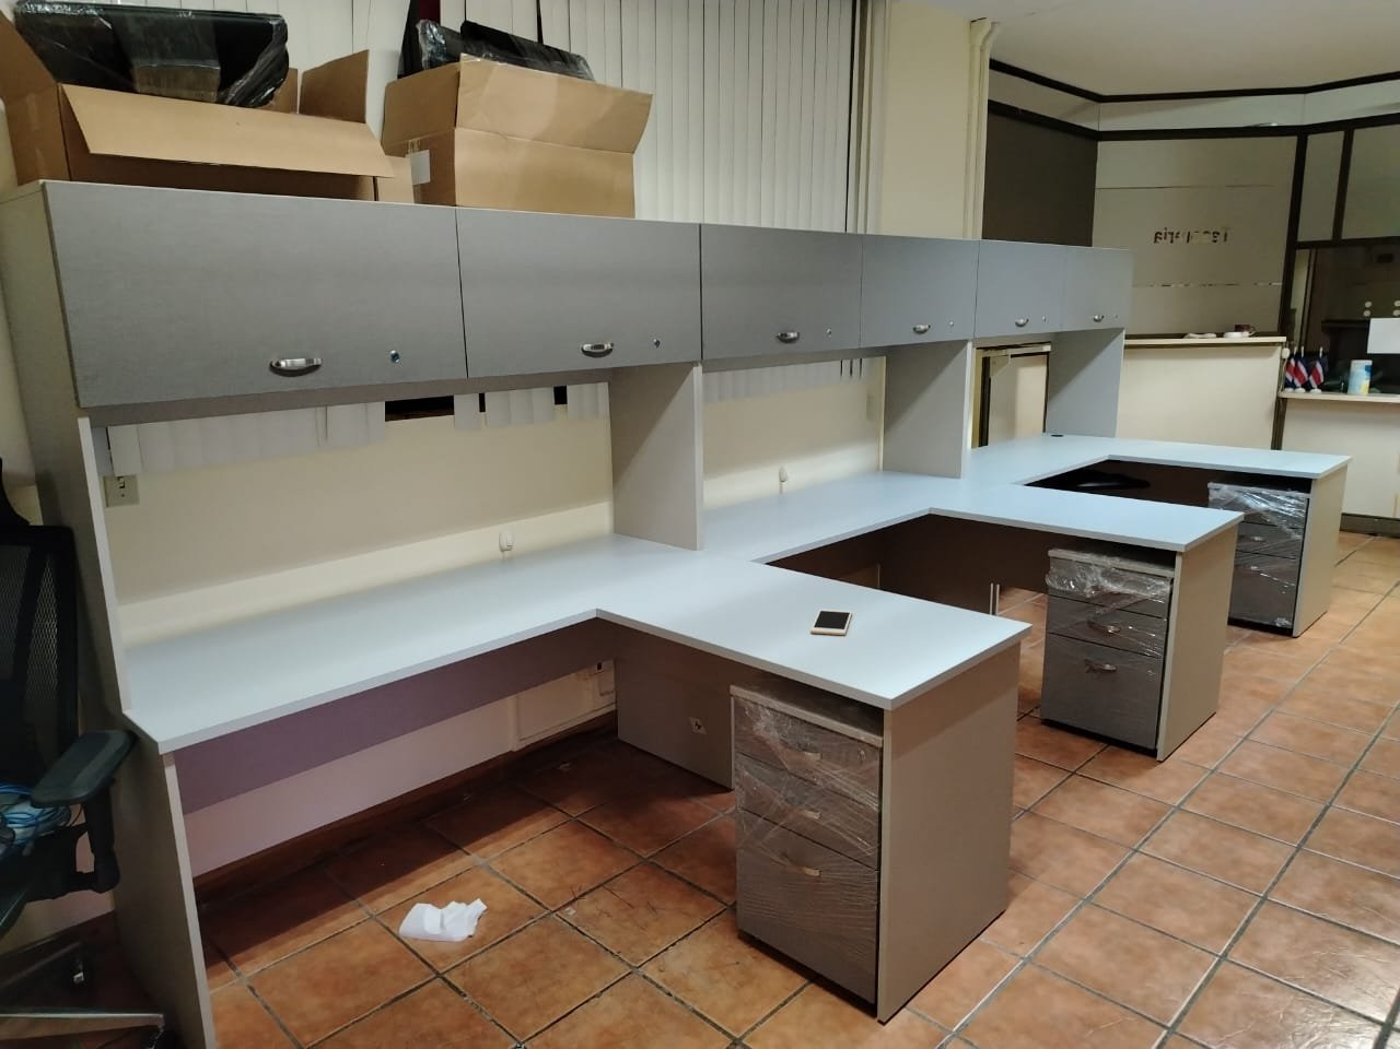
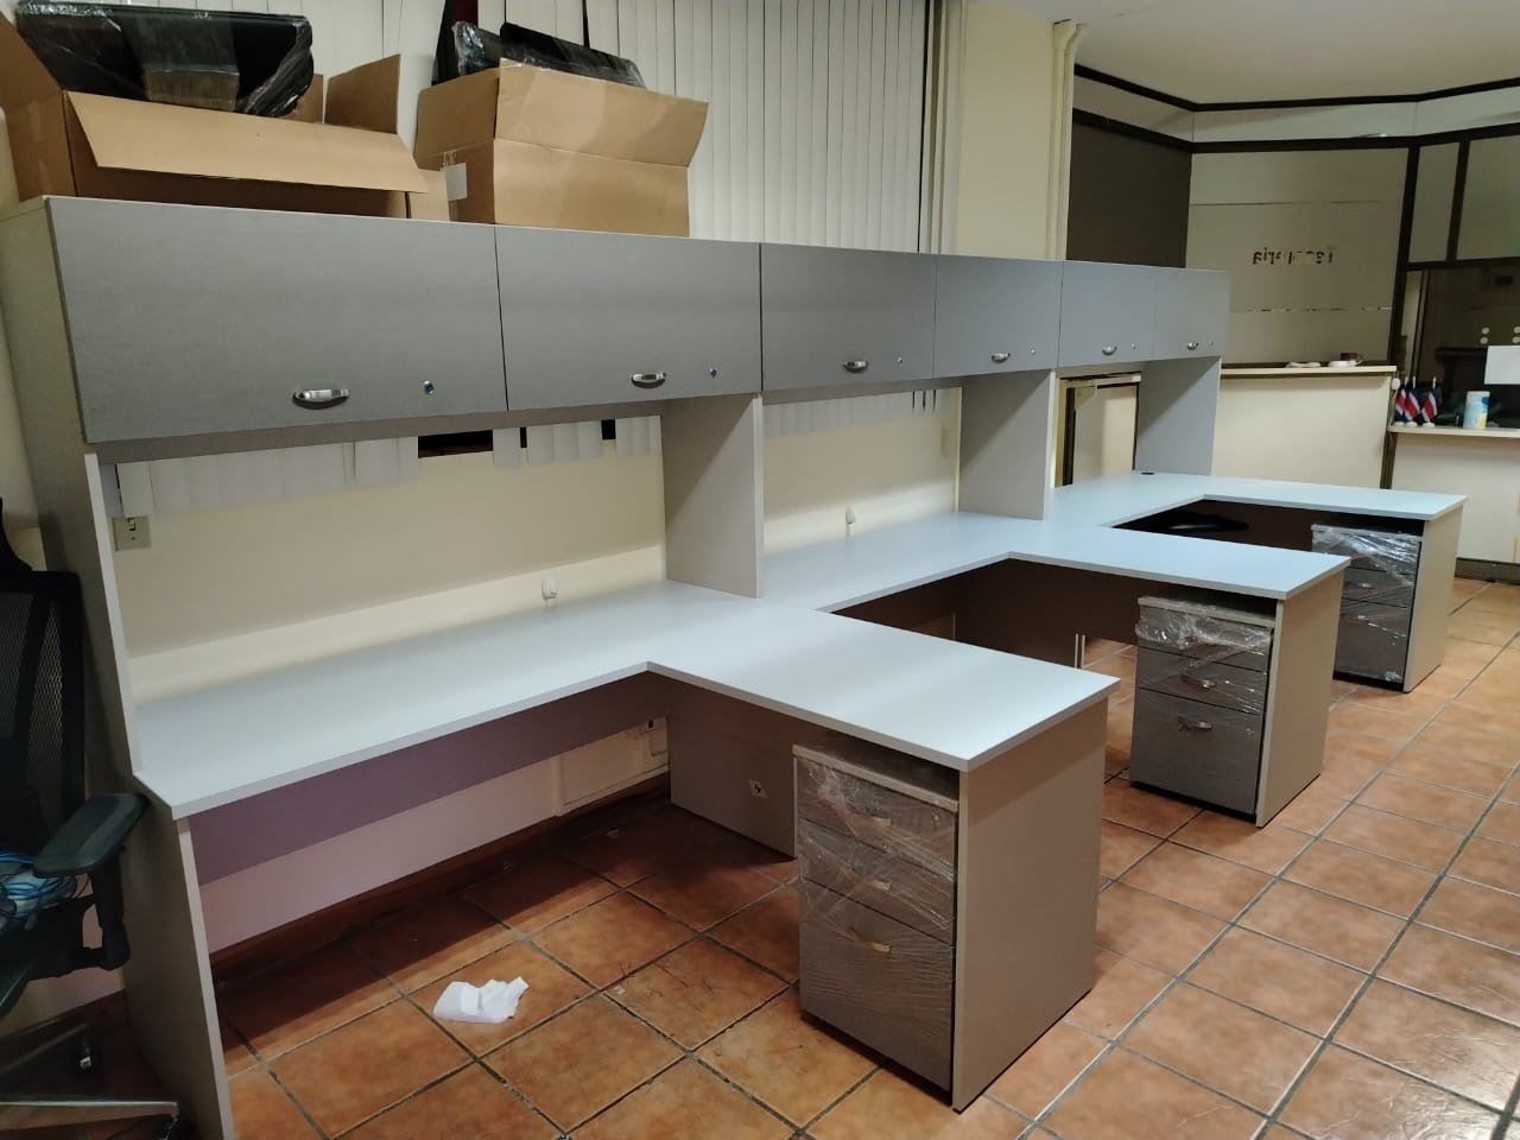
- cell phone [809,607,853,636]
